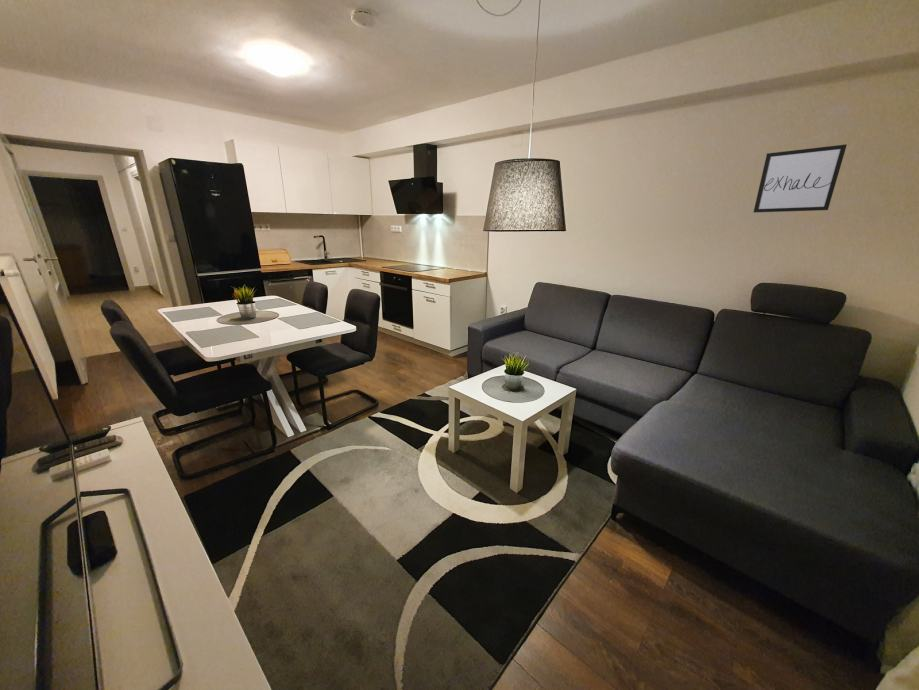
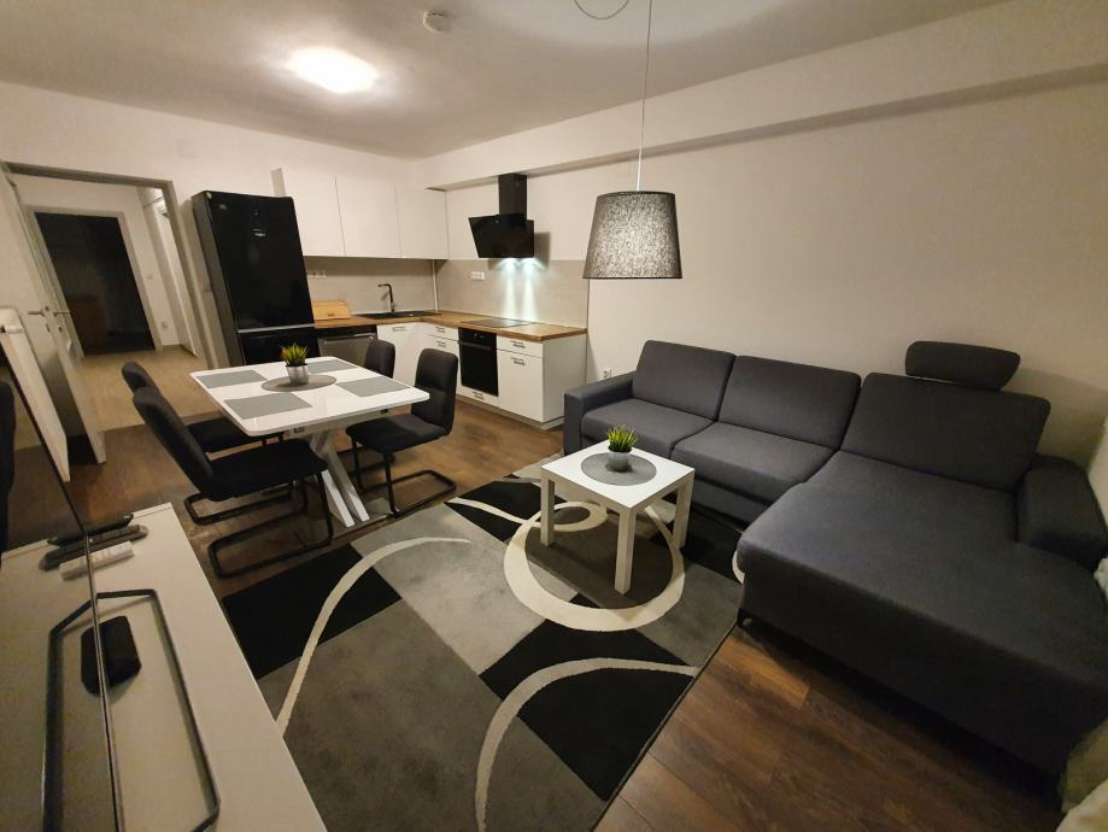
- wall art [753,143,848,213]
